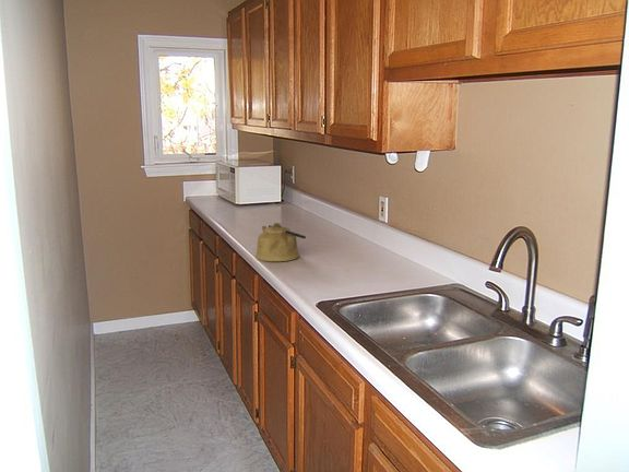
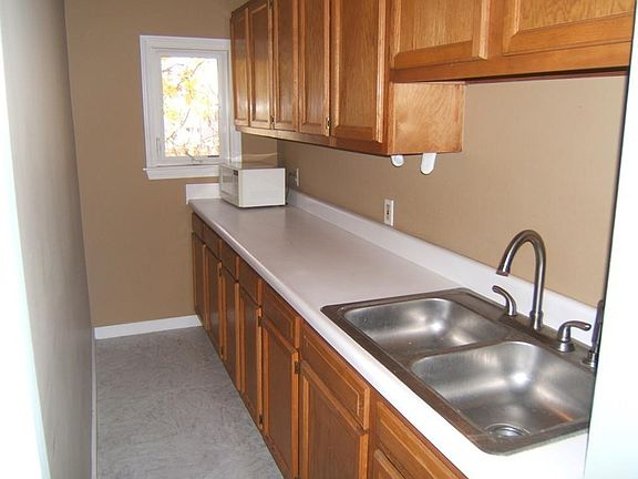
- kettle [254,222,307,262]
